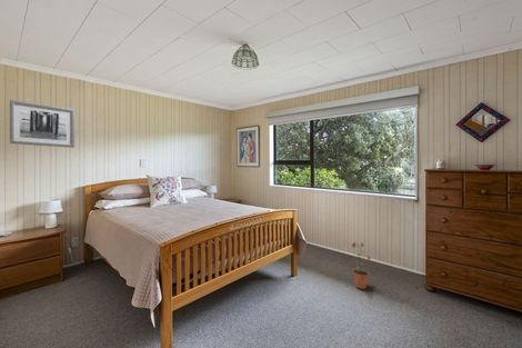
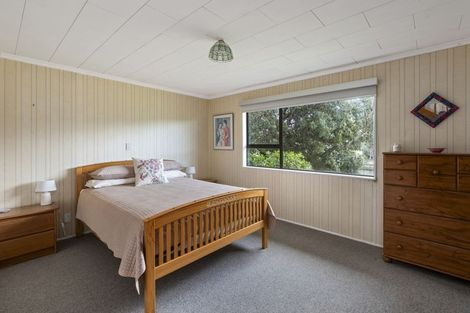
- potted plant [350,241,372,290]
- wall art [9,99,76,149]
